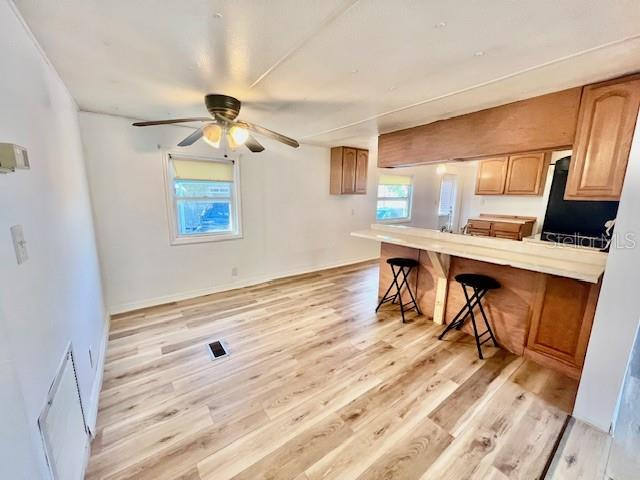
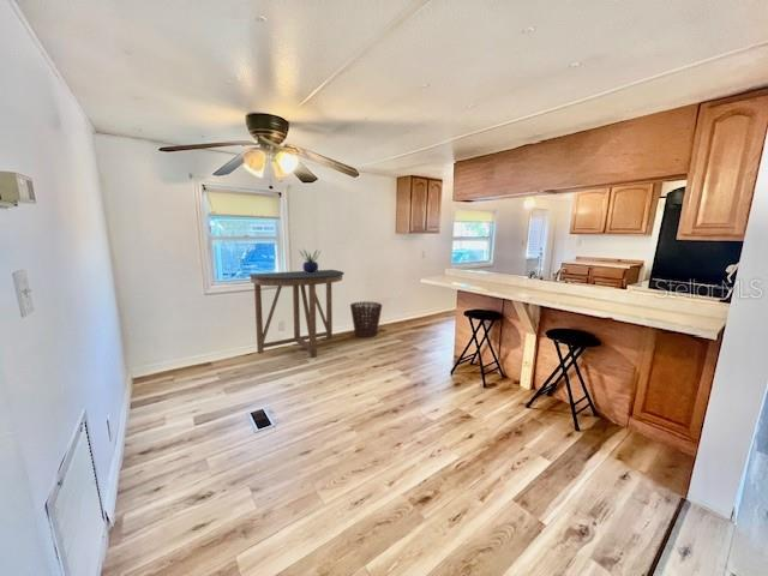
+ basket [349,300,383,338]
+ potted plant [299,248,322,274]
+ console table [247,269,346,358]
